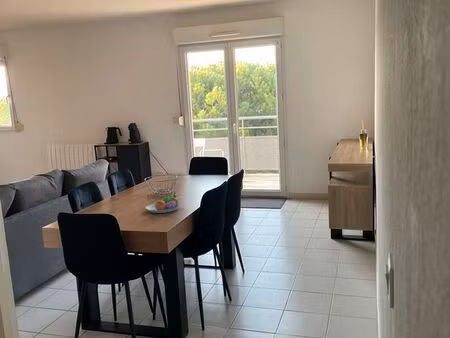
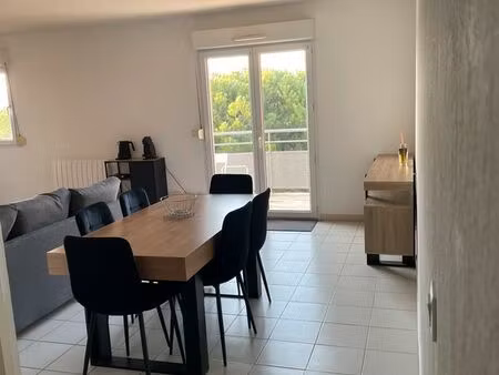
- fruit bowl [145,194,181,214]
